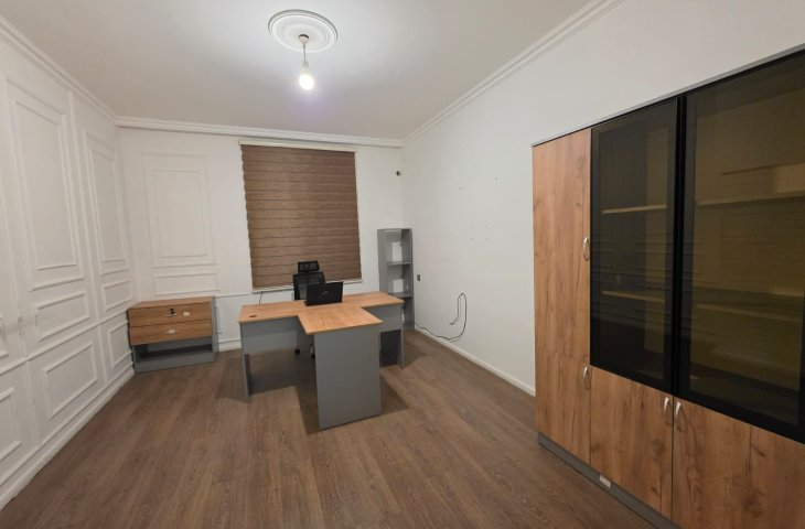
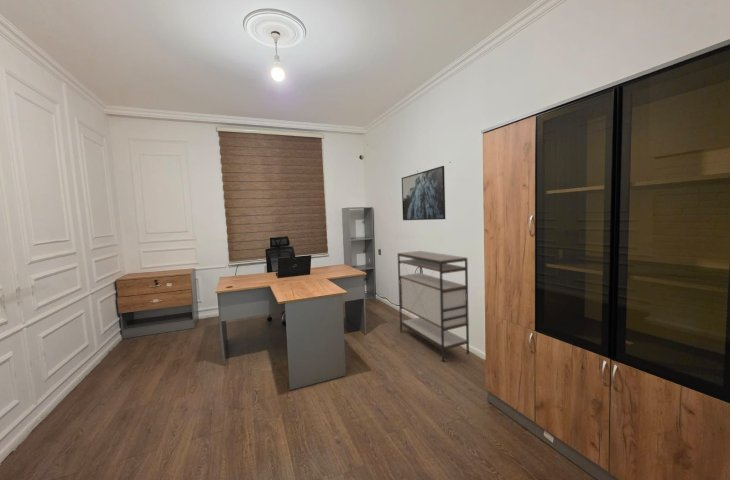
+ shelving unit [397,250,471,362]
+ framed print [401,165,446,221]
